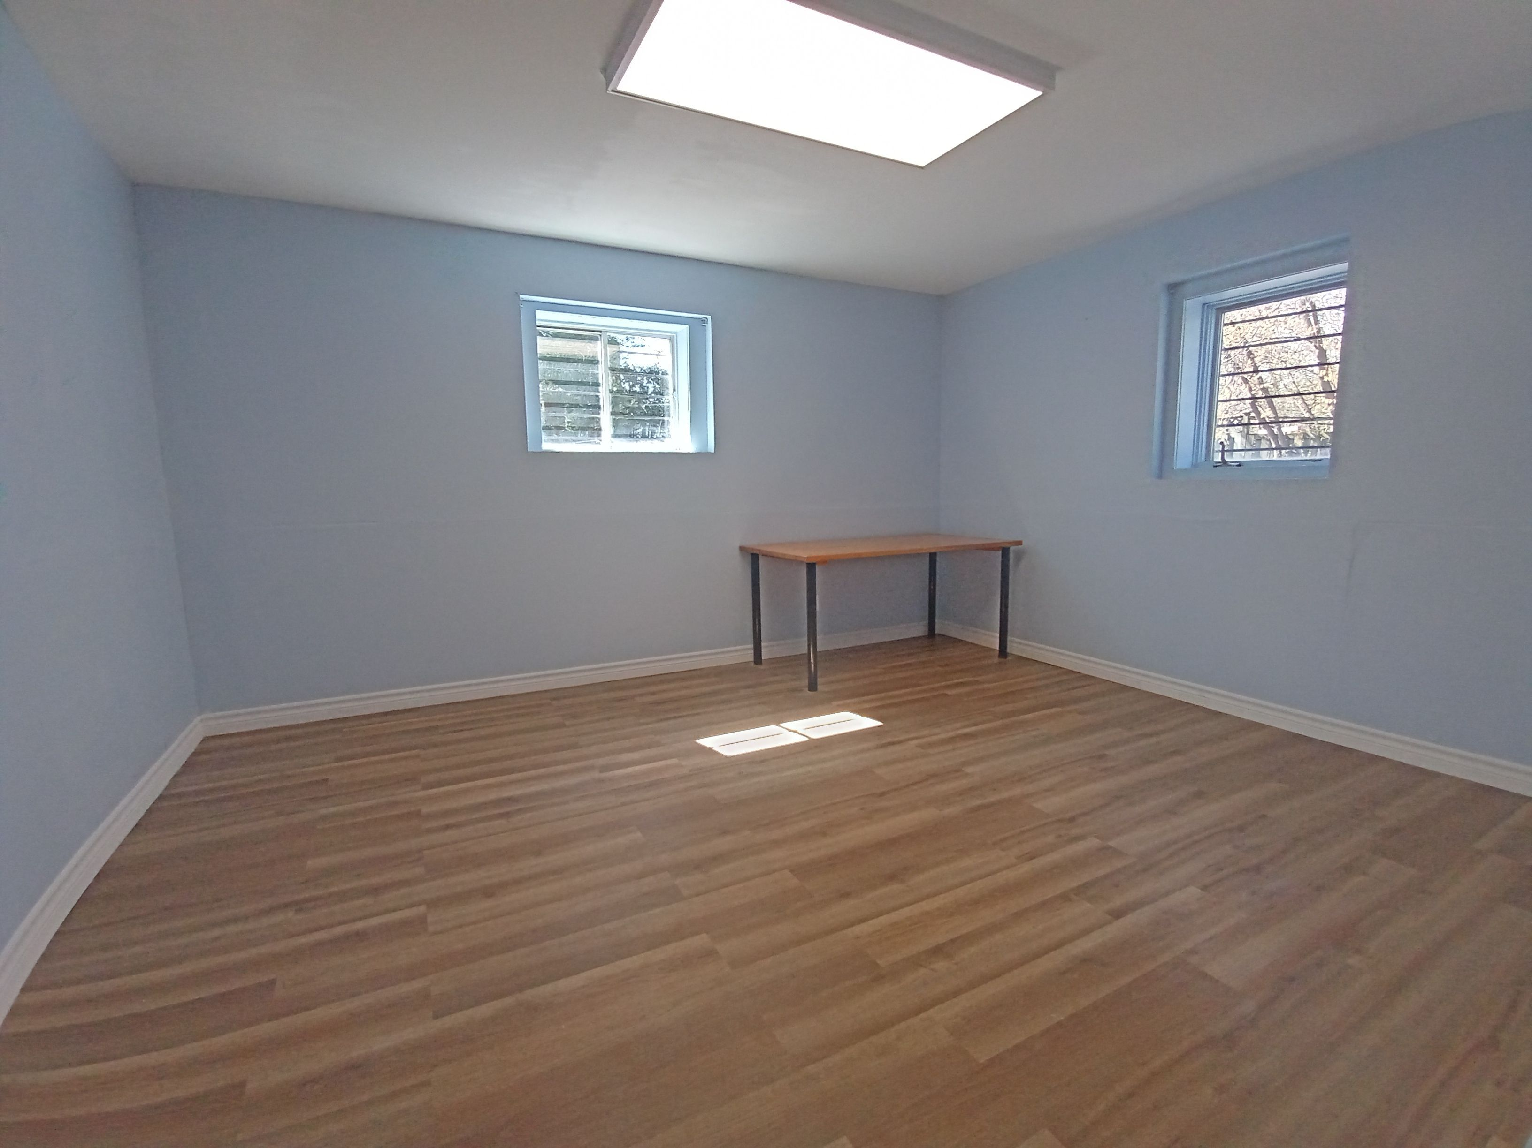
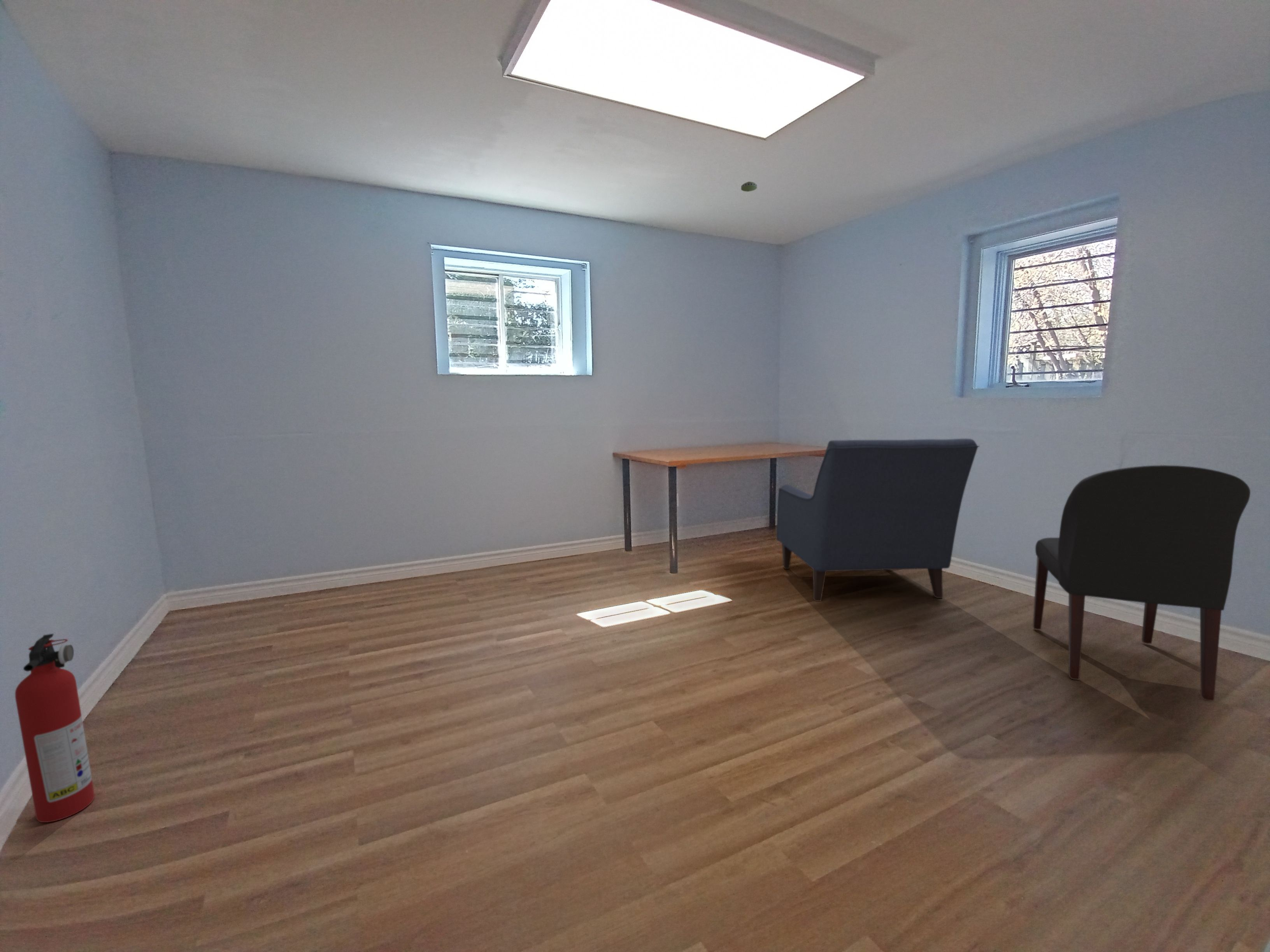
+ smoke detector [741,181,758,192]
+ chair [1032,465,1251,702]
+ fire extinguisher [15,633,95,823]
+ chair [776,438,980,602]
